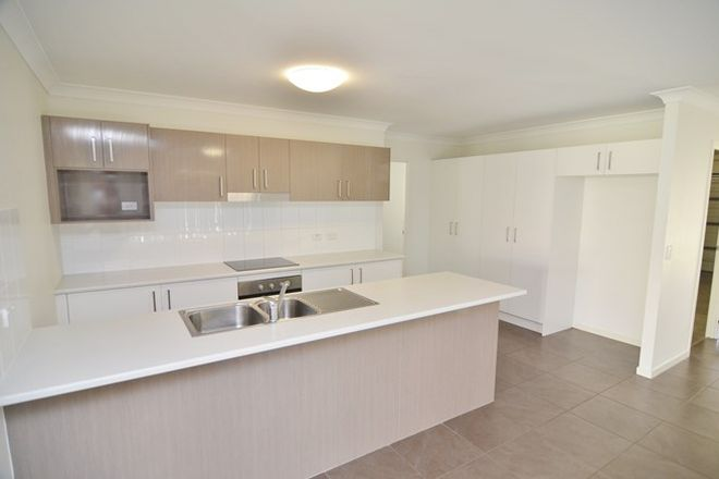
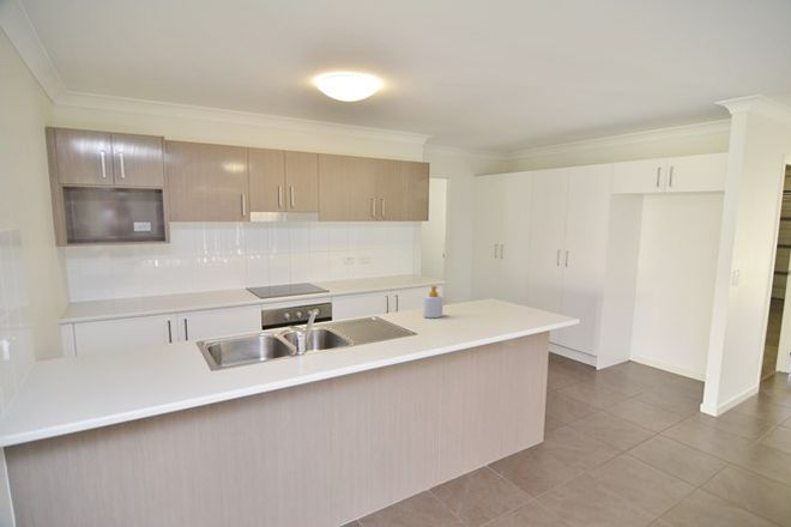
+ soap bottle [423,285,445,319]
